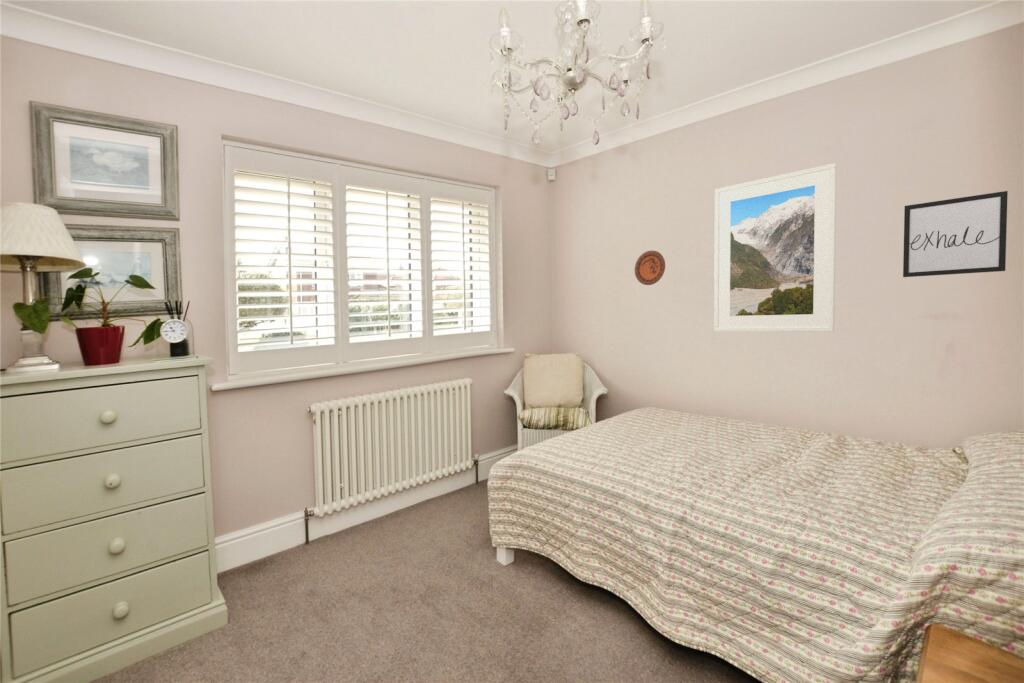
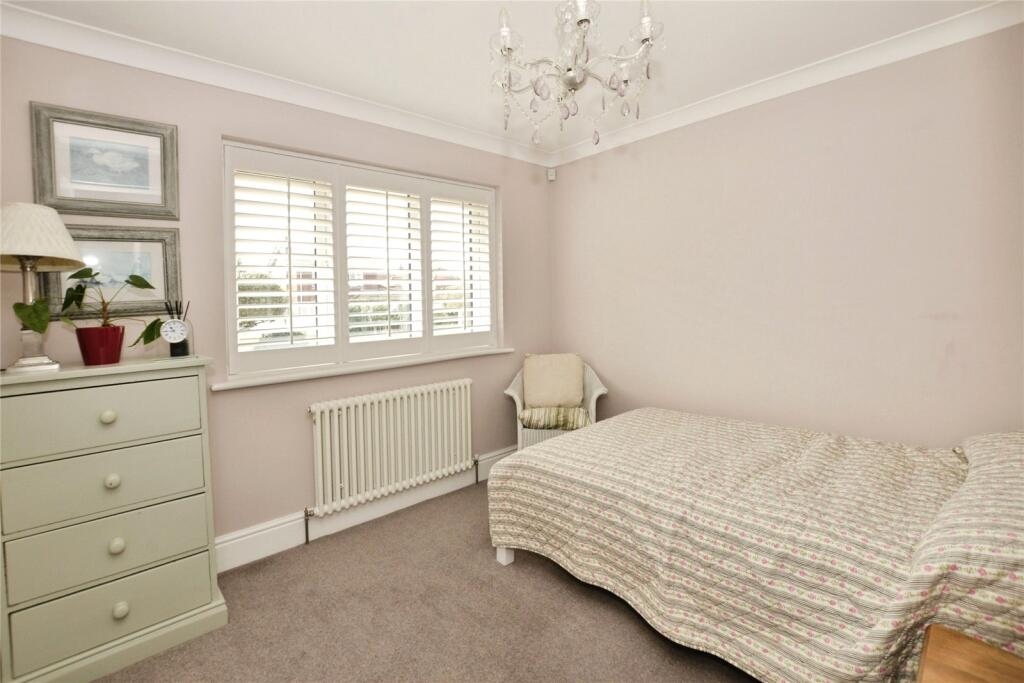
- decorative plate [634,250,666,286]
- wall art [902,190,1009,278]
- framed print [713,162,838,333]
